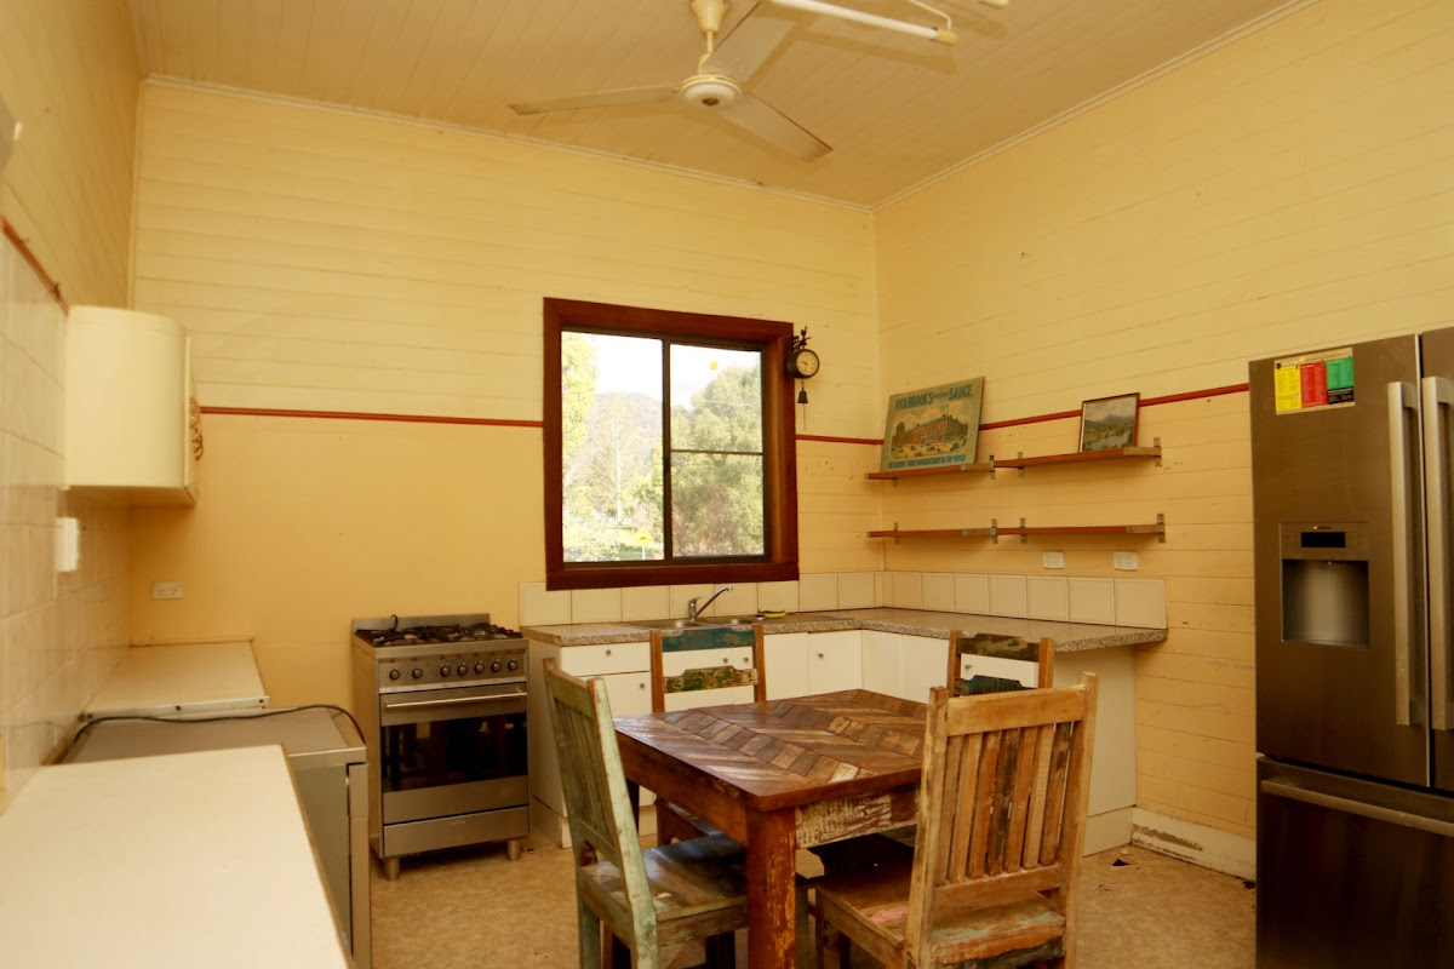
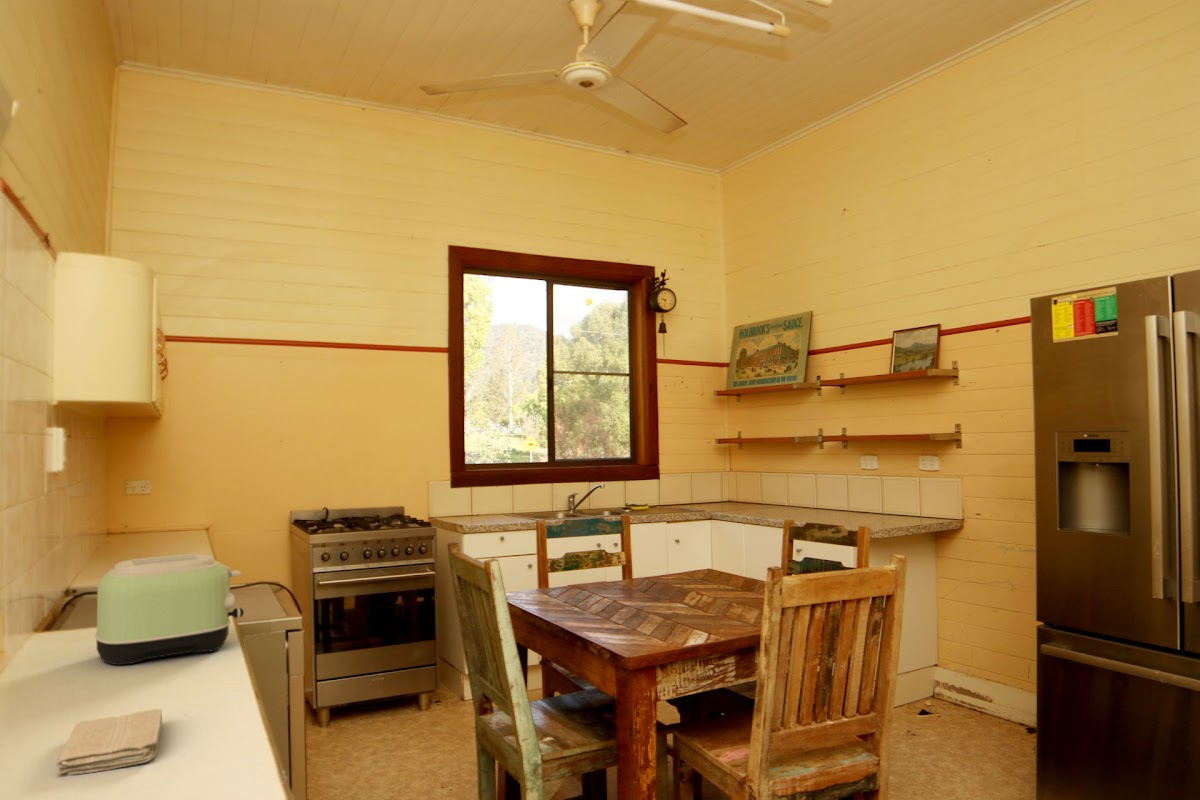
+ washcloth [55,708,163,778]
+ toaster [94,553,245,666]
